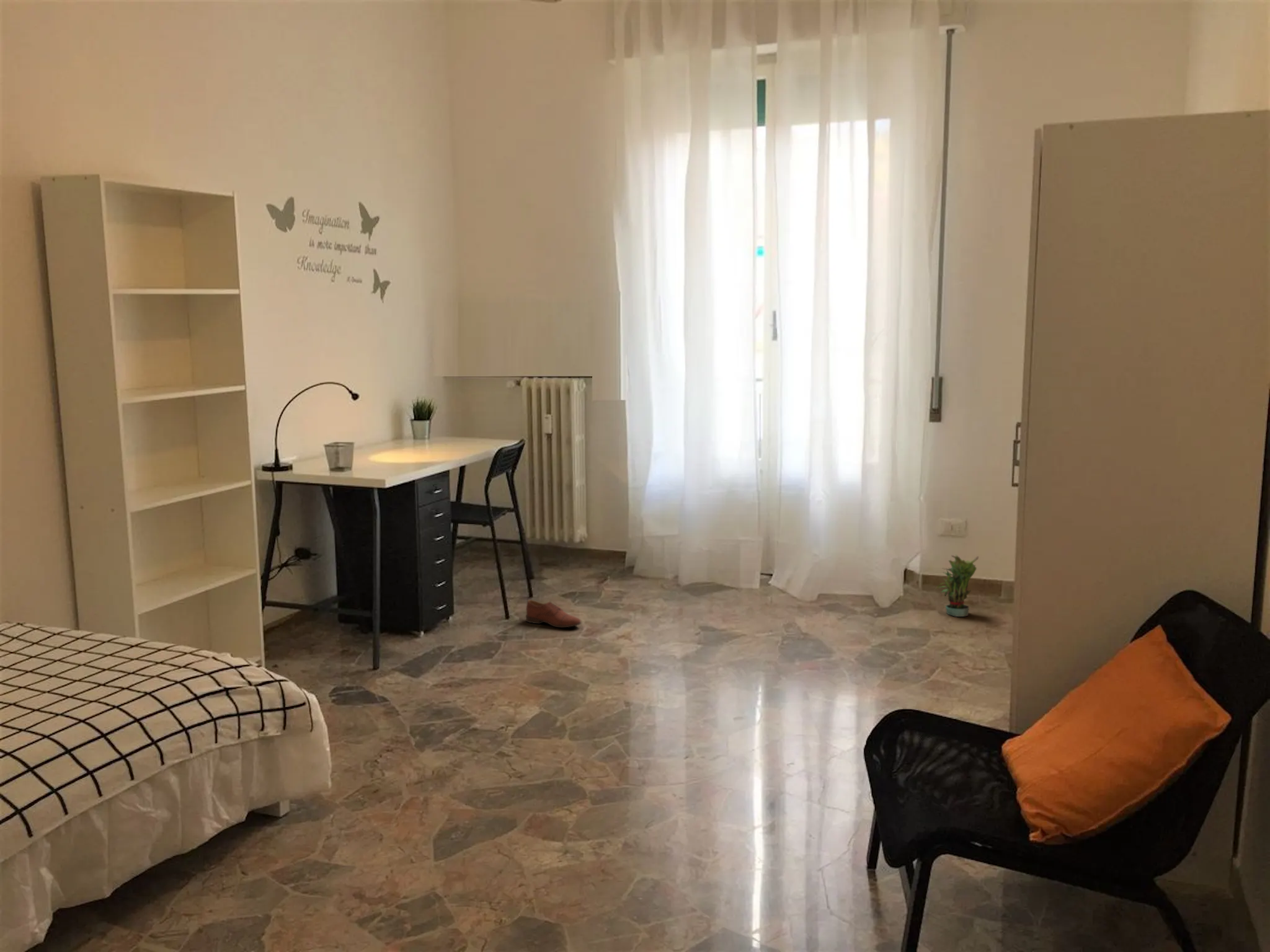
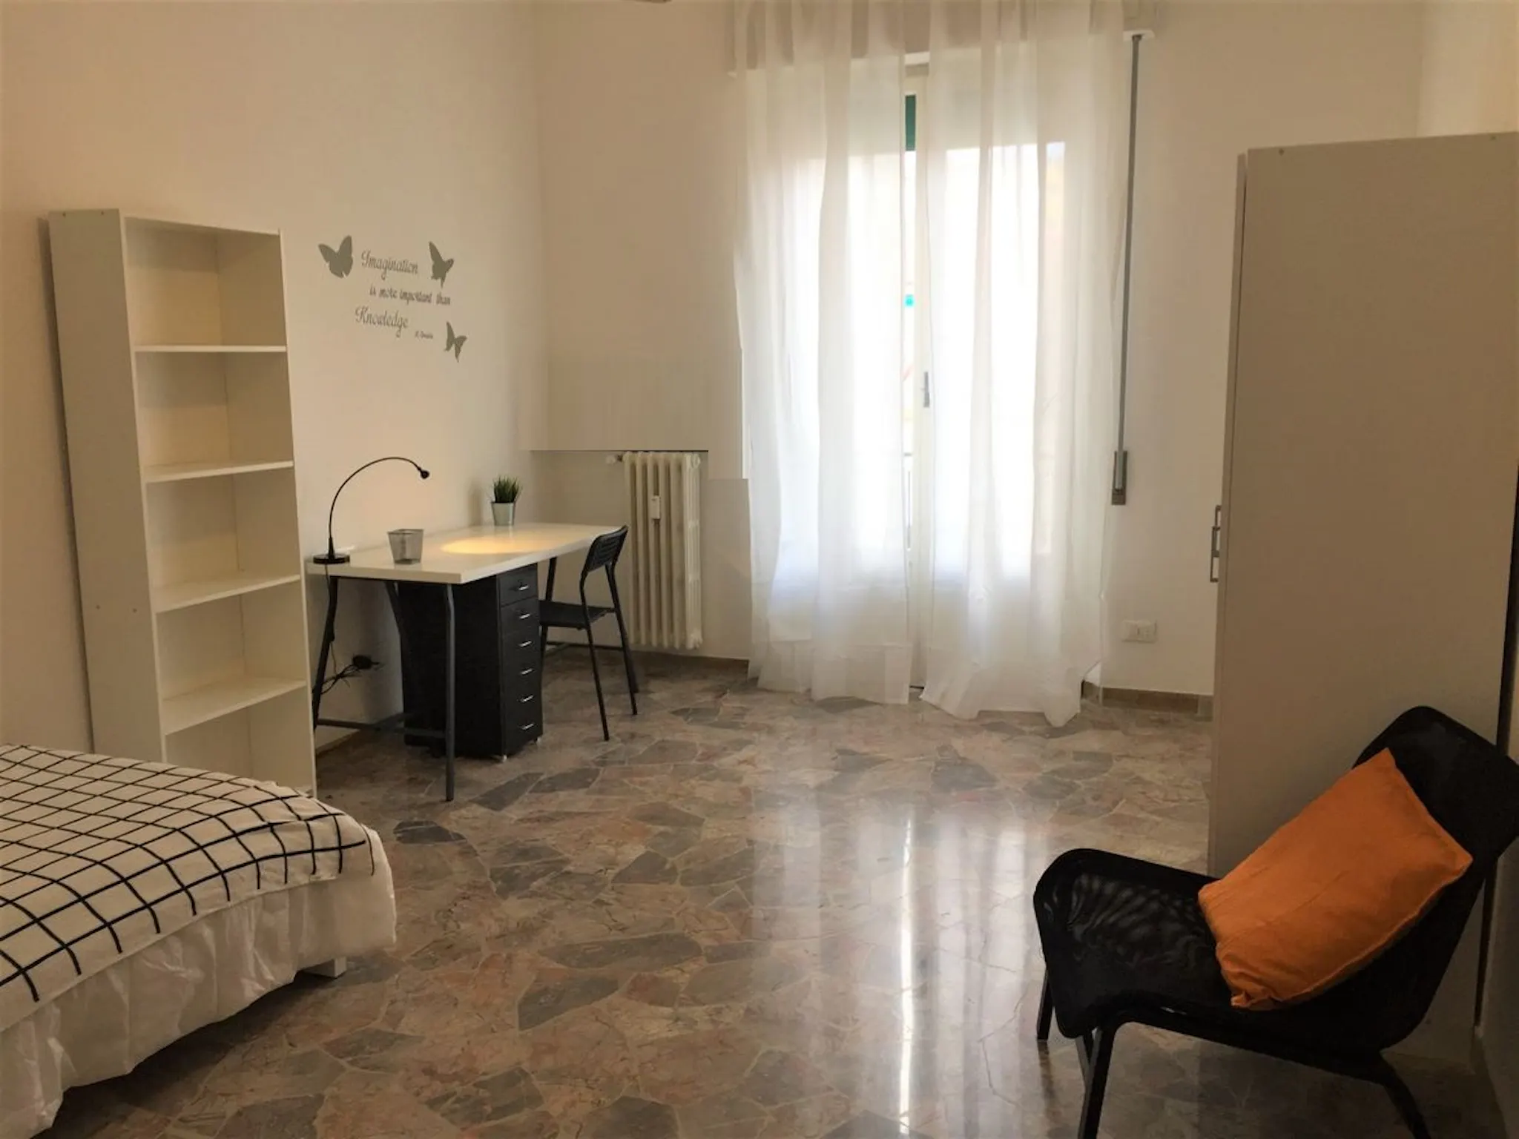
- shoe [525,599,582,628]
- potted plant [933,553,979,617]
